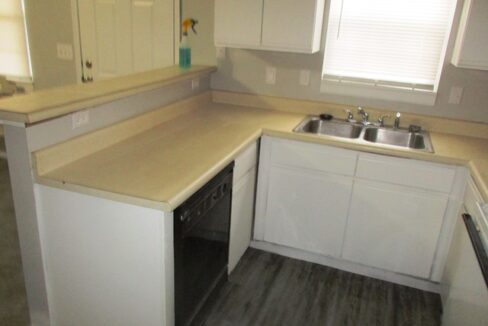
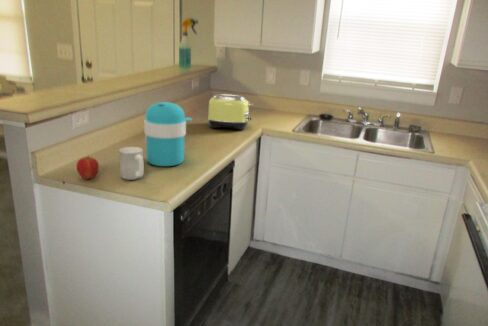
+ coffee maker [143,101,193,167]
+ toaster [207,93,254,131]
+ mug [118,146,145,181]
+ apple [75,154,100,181]
